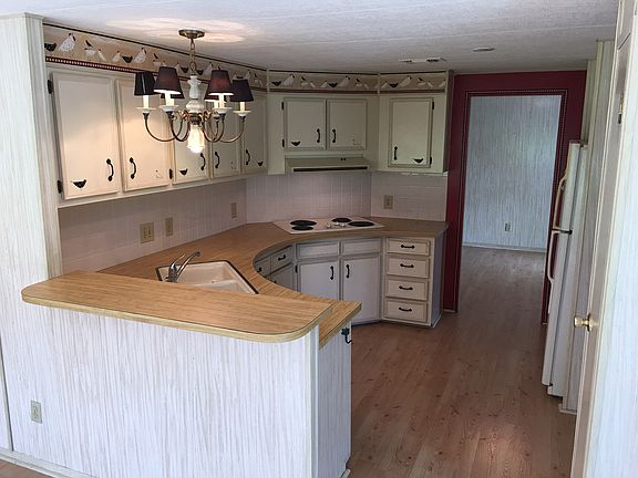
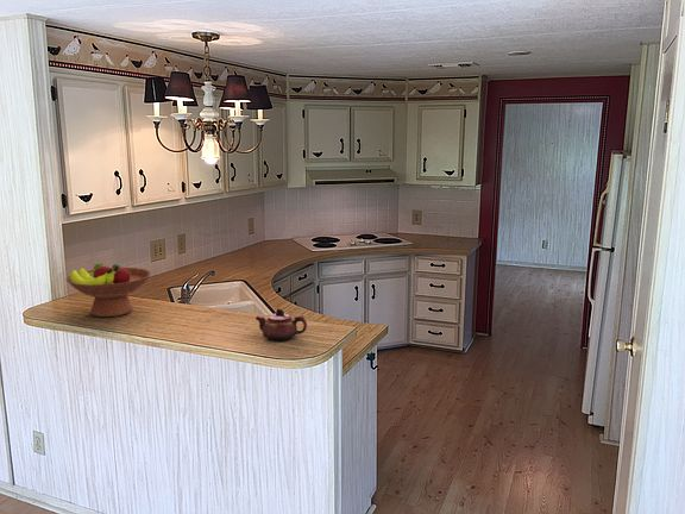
+ fruit bowl [65,263,152,318]
+ teapot [254,307,308,341]
